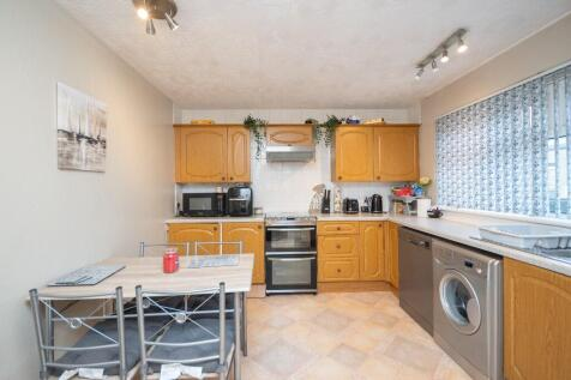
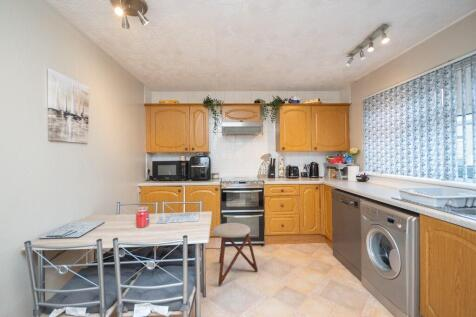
+ stool [212,222,259,287]
